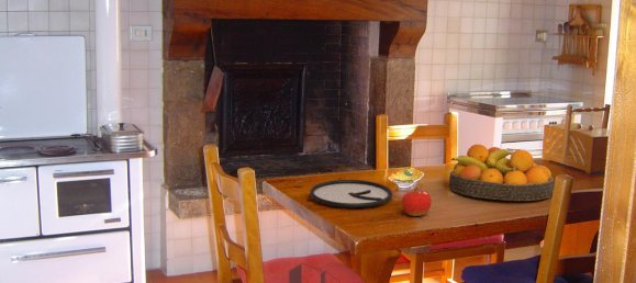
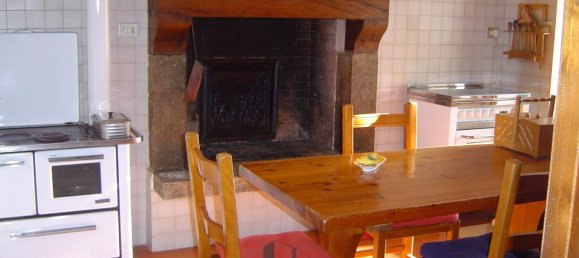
- plate [309,179,393,208]
- fruit [401,186,433,217]
- fruit bowl [448,144,555,202]
